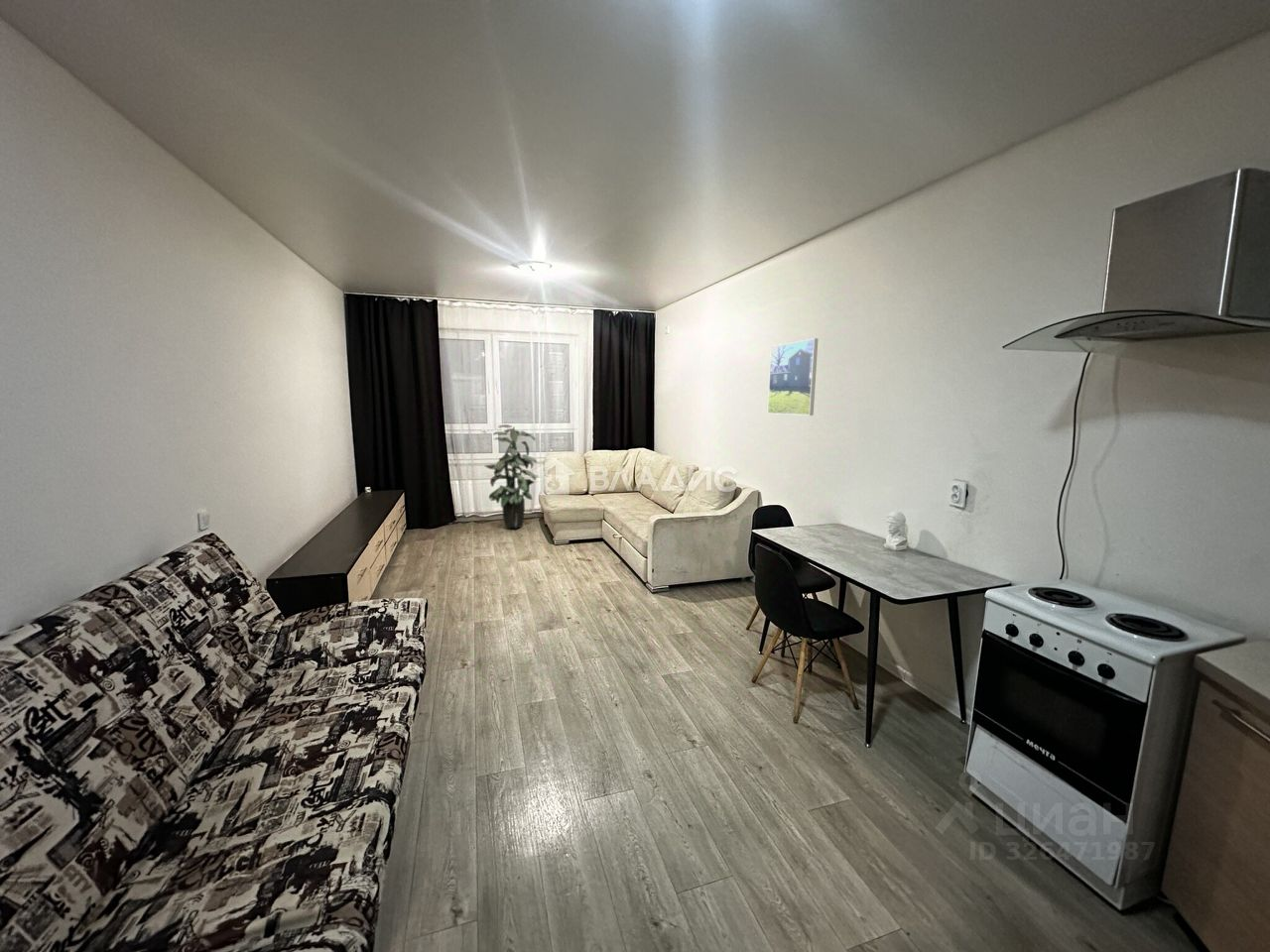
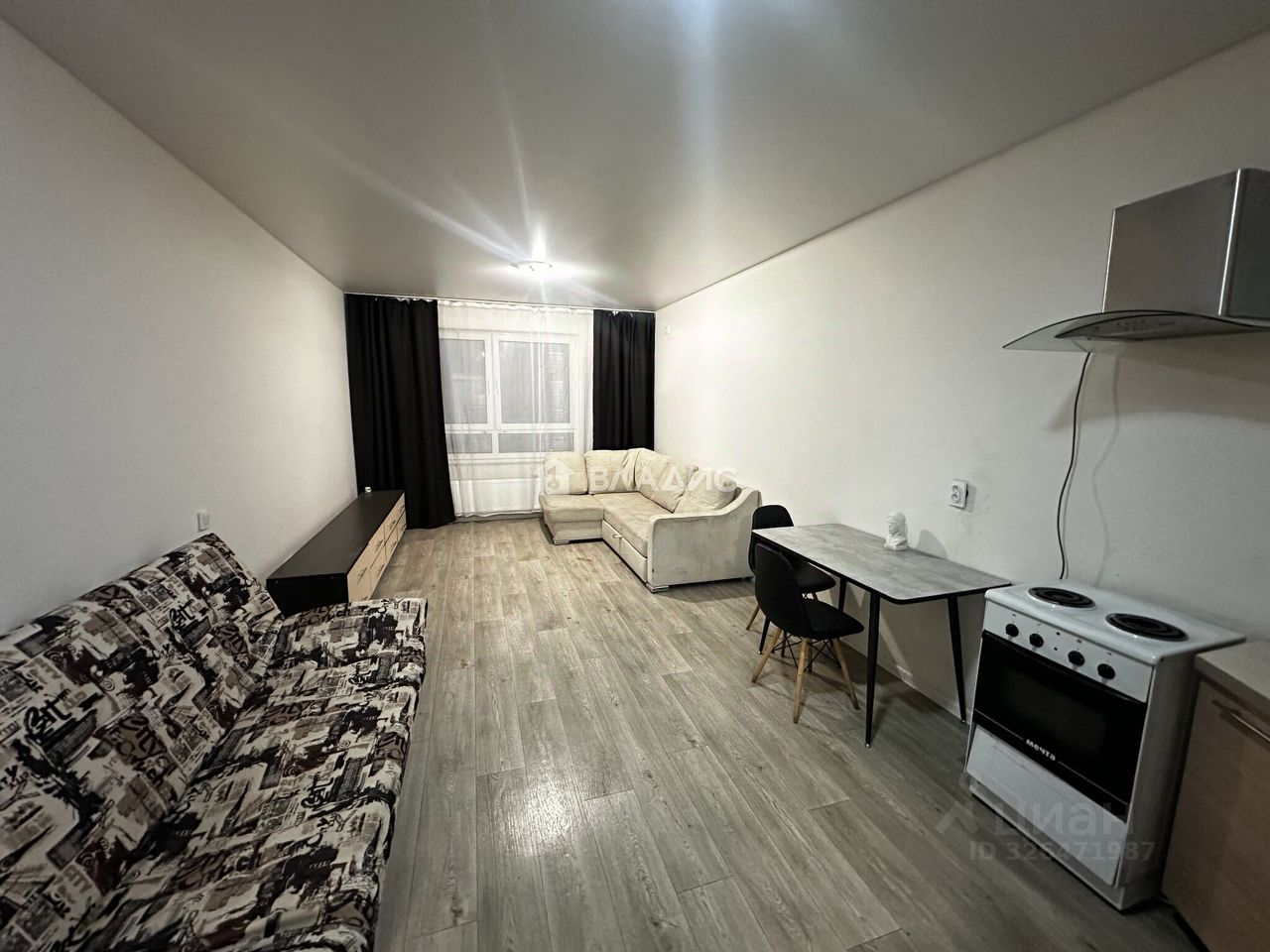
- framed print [767,337,819,416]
- indoor plant [484,423,538,529]
